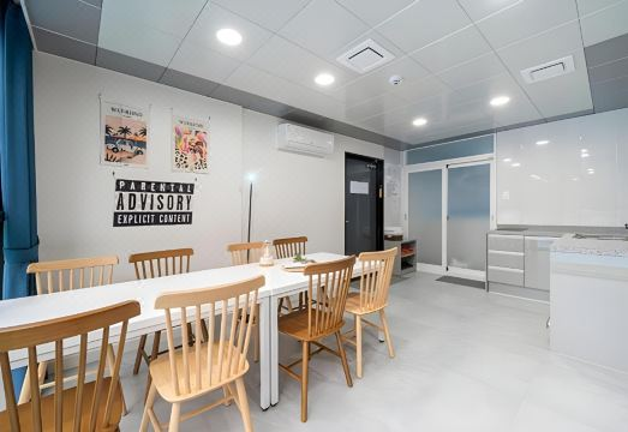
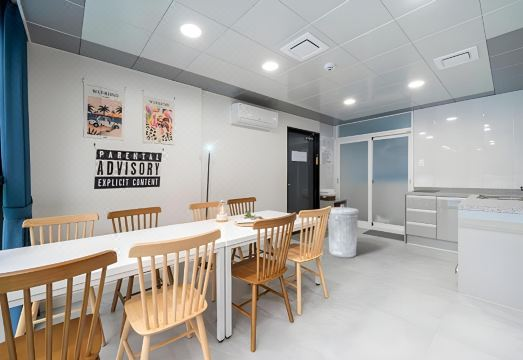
+ trash can [327,203,360,259]
